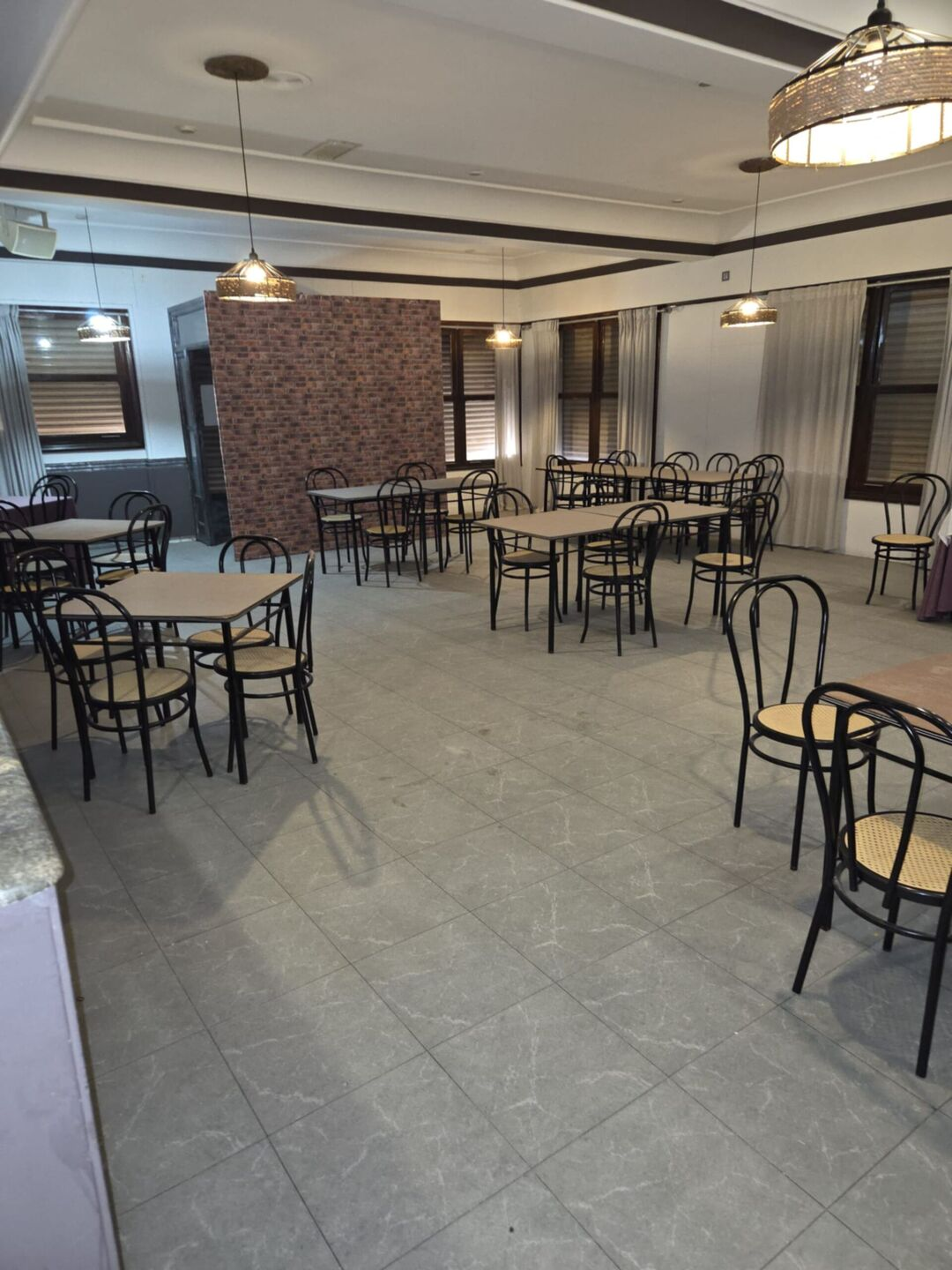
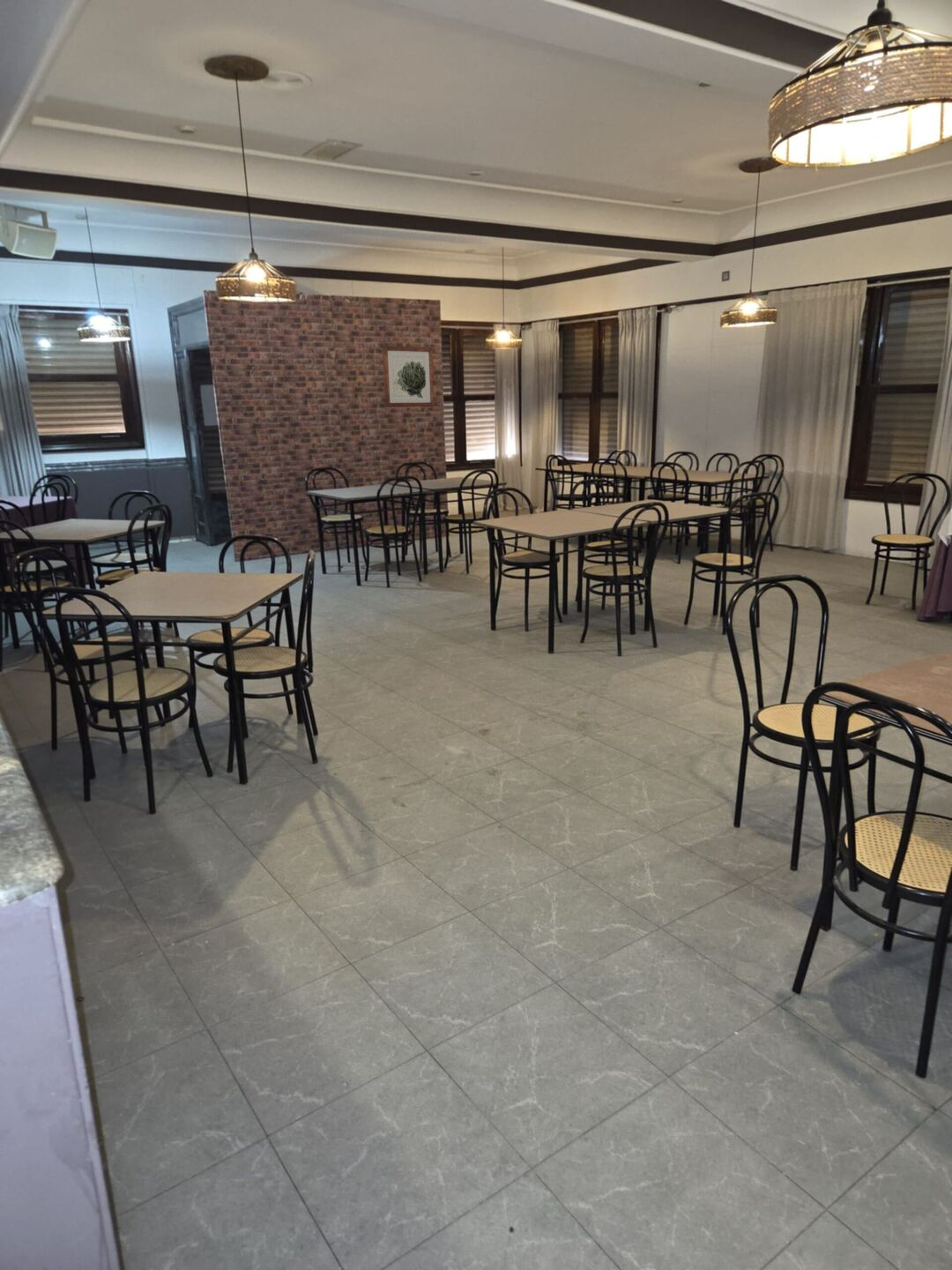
+ wall art [382,345,435,408]
